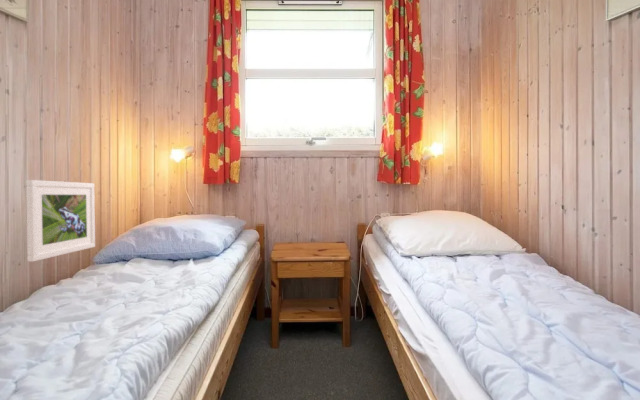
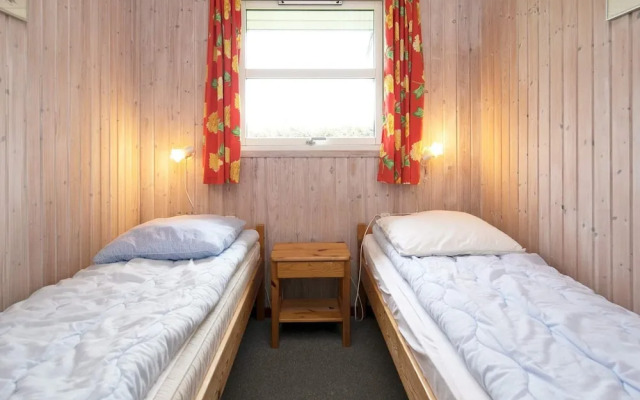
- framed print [25,179,96,263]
